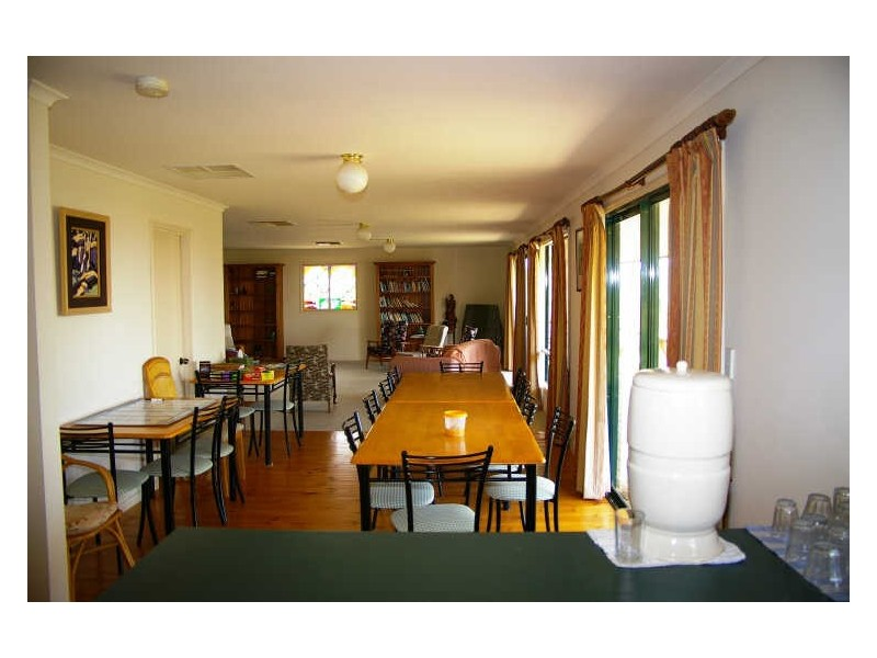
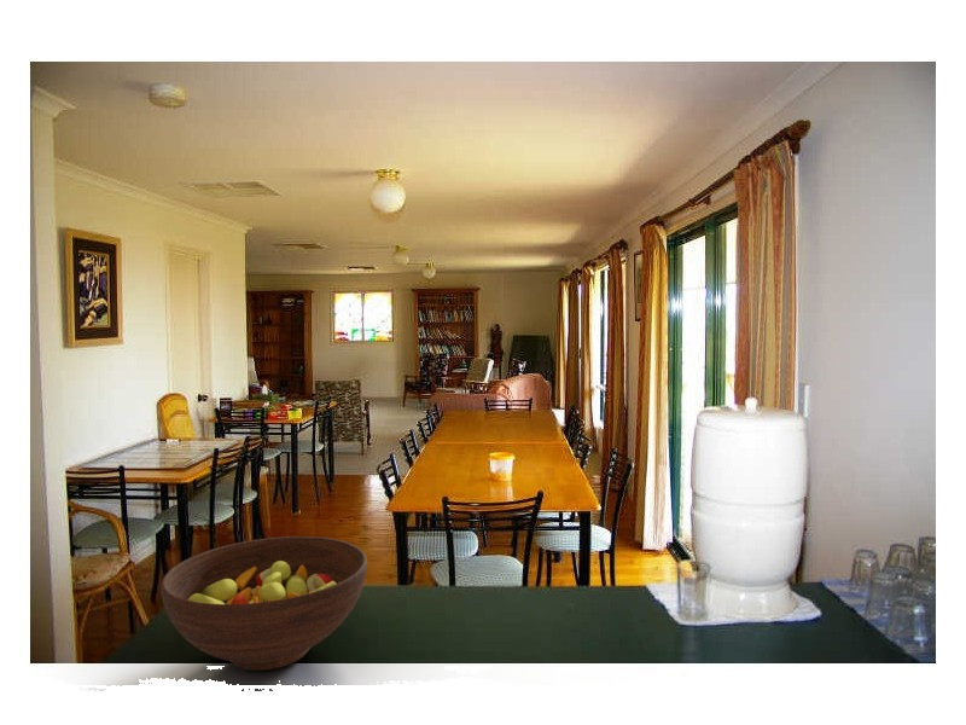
+ fruit bowl [159,535,368,672]
